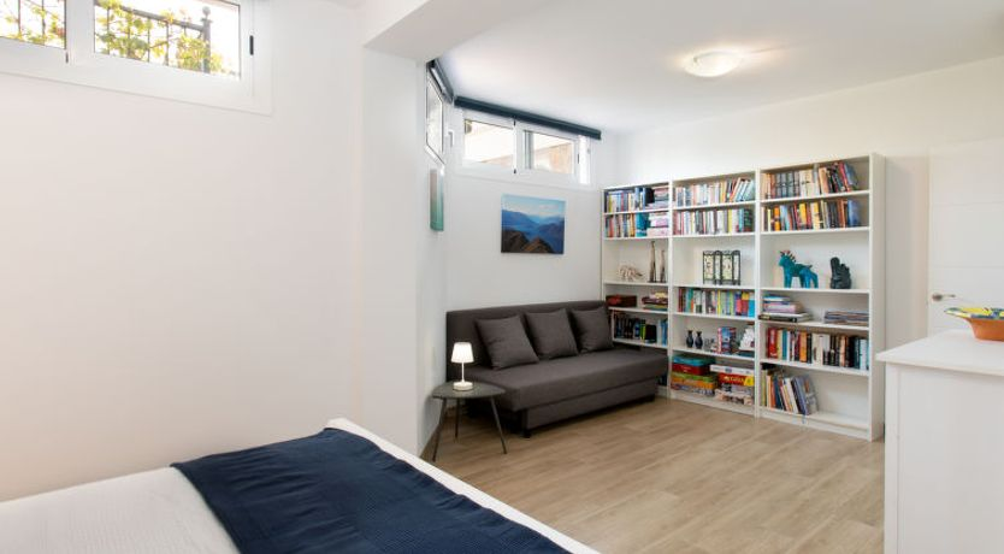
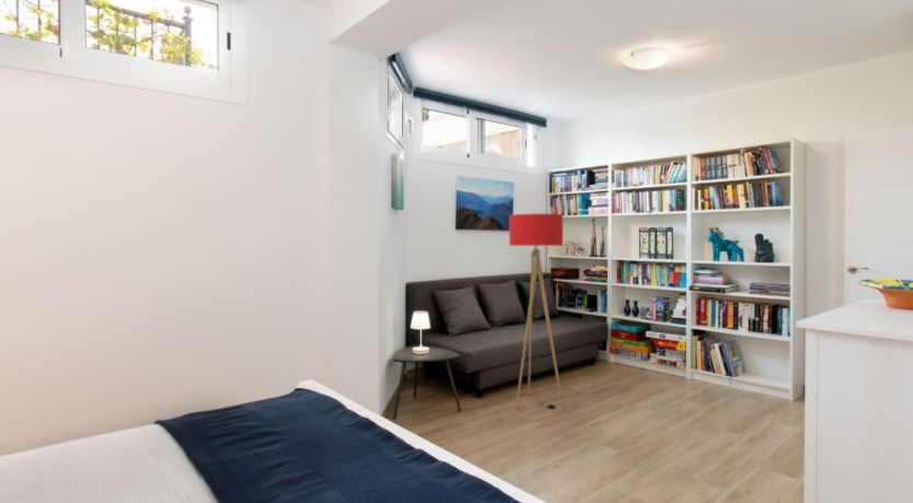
+ floor lamp [508,212,564,409]
